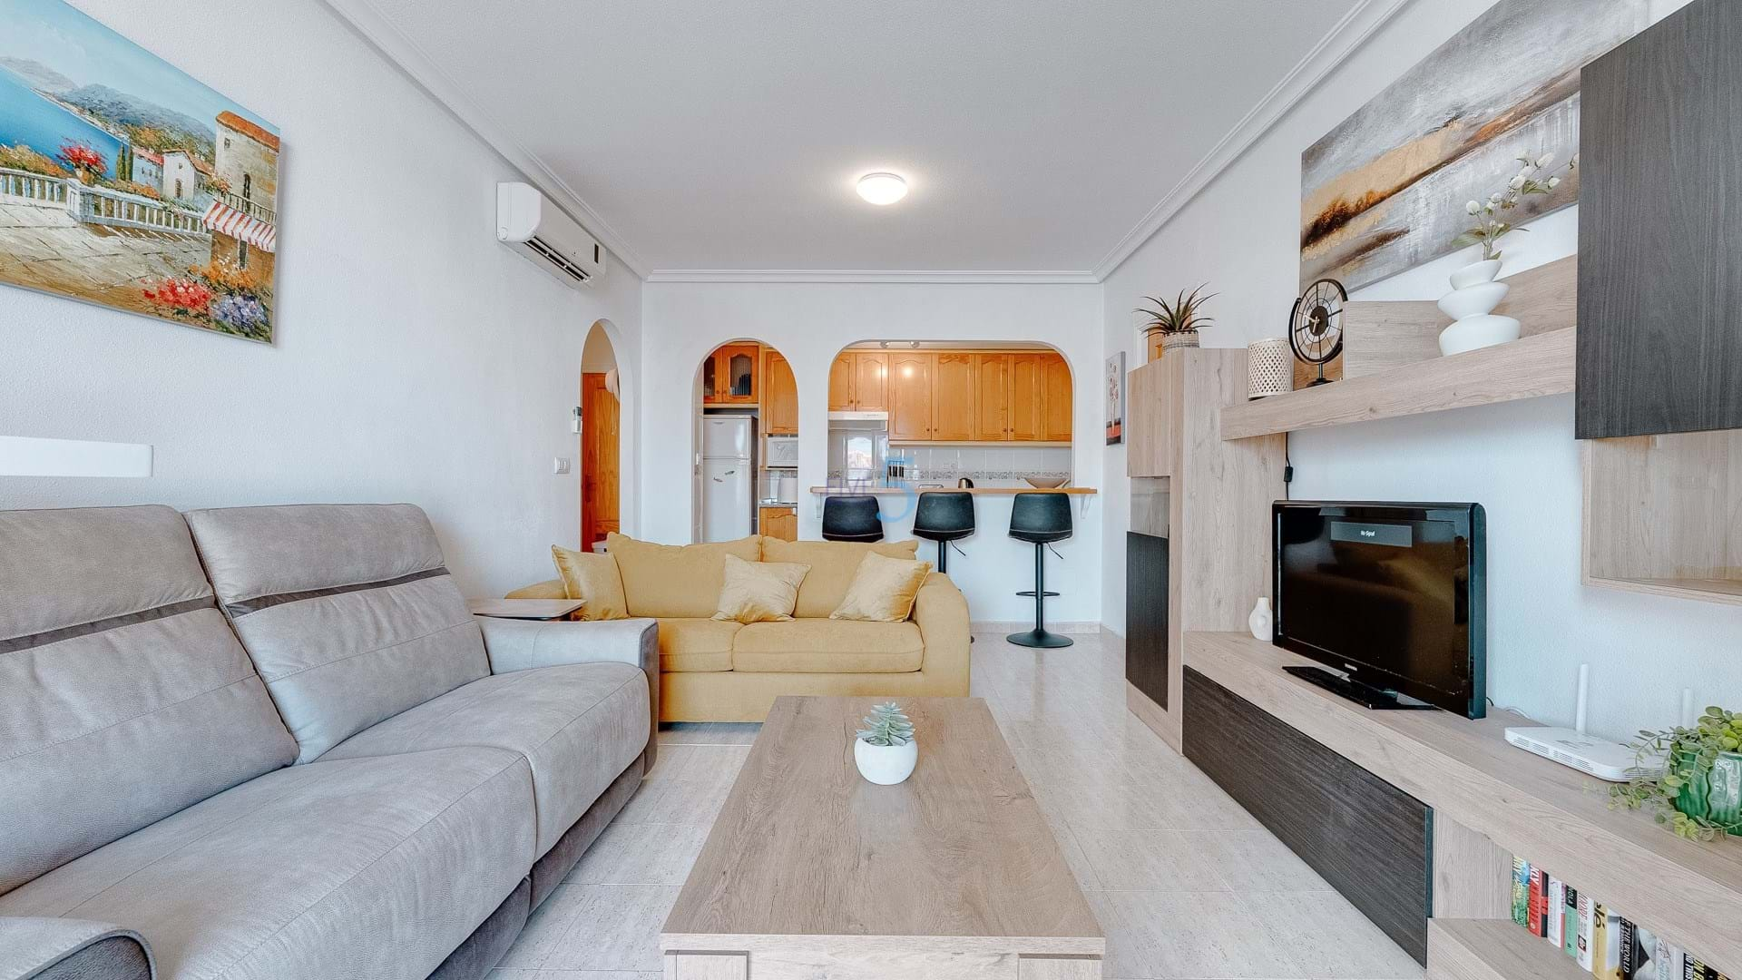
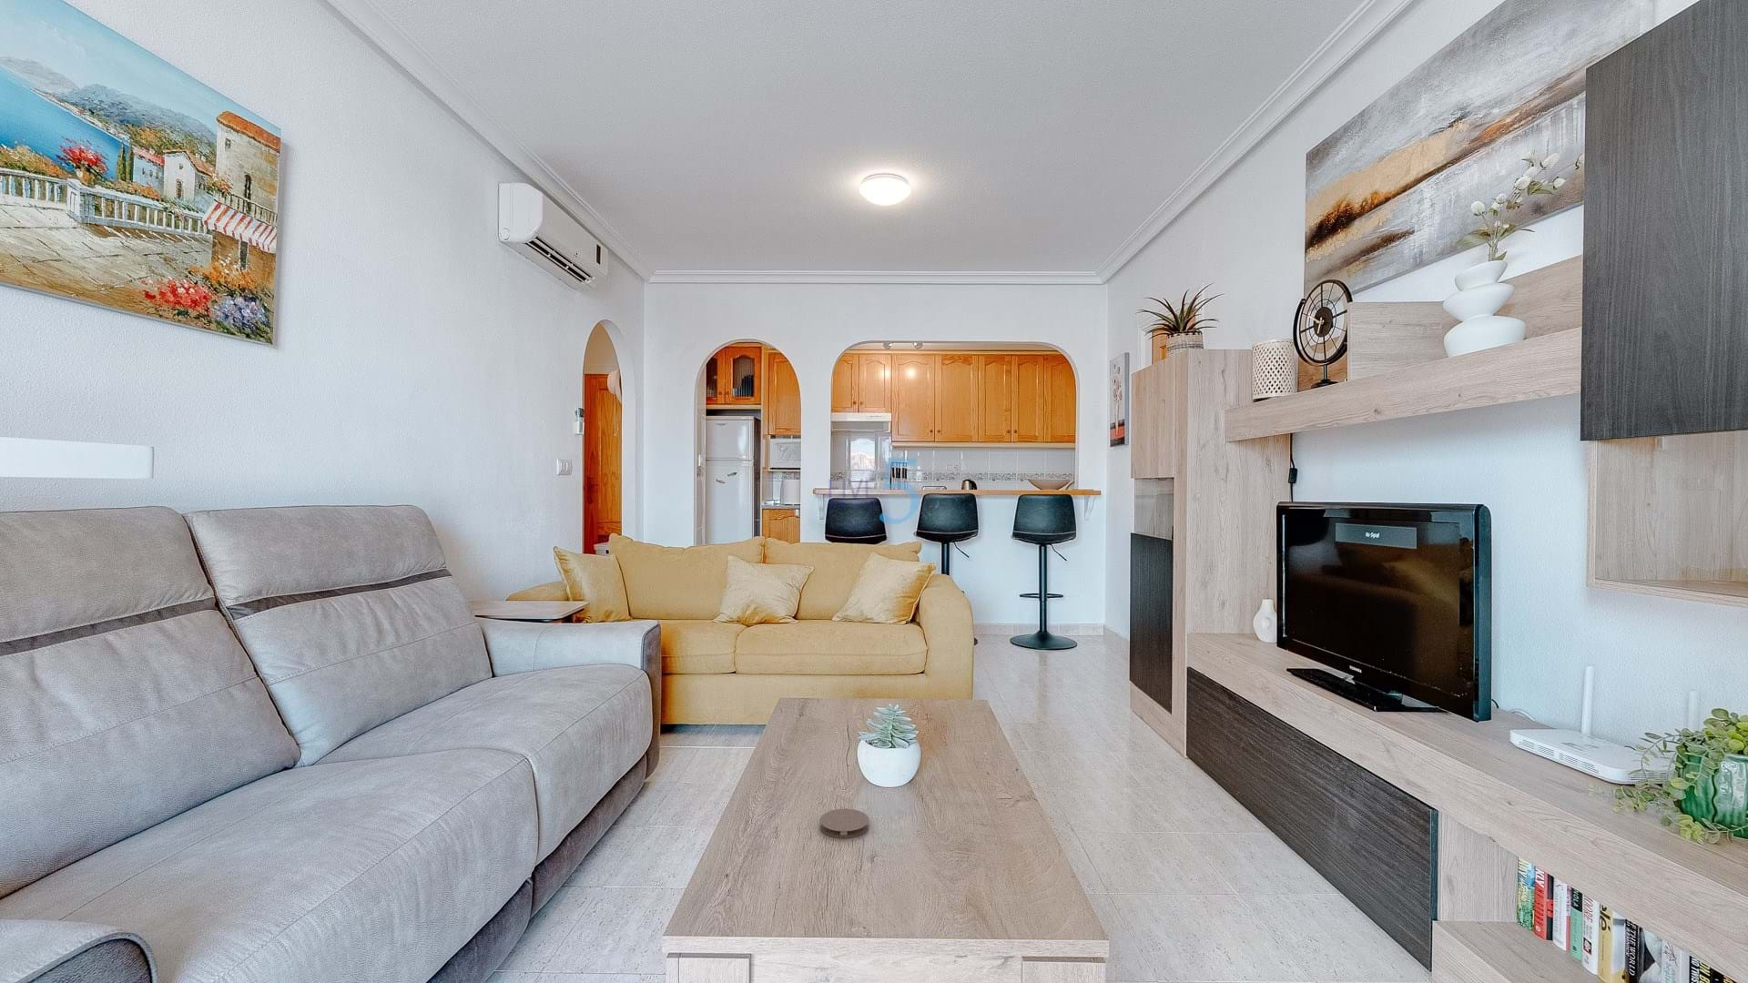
+ coaster [819,808,869,839]
